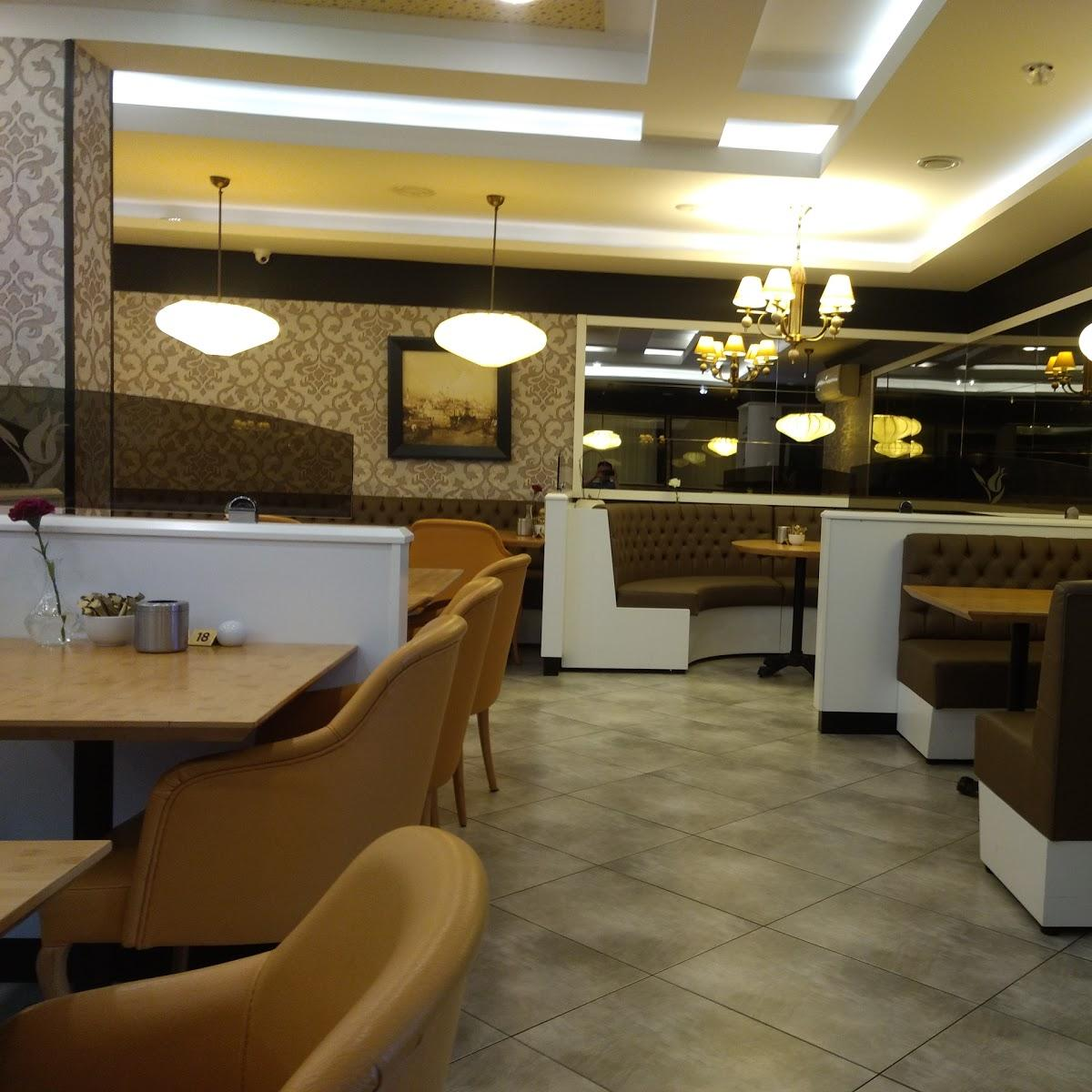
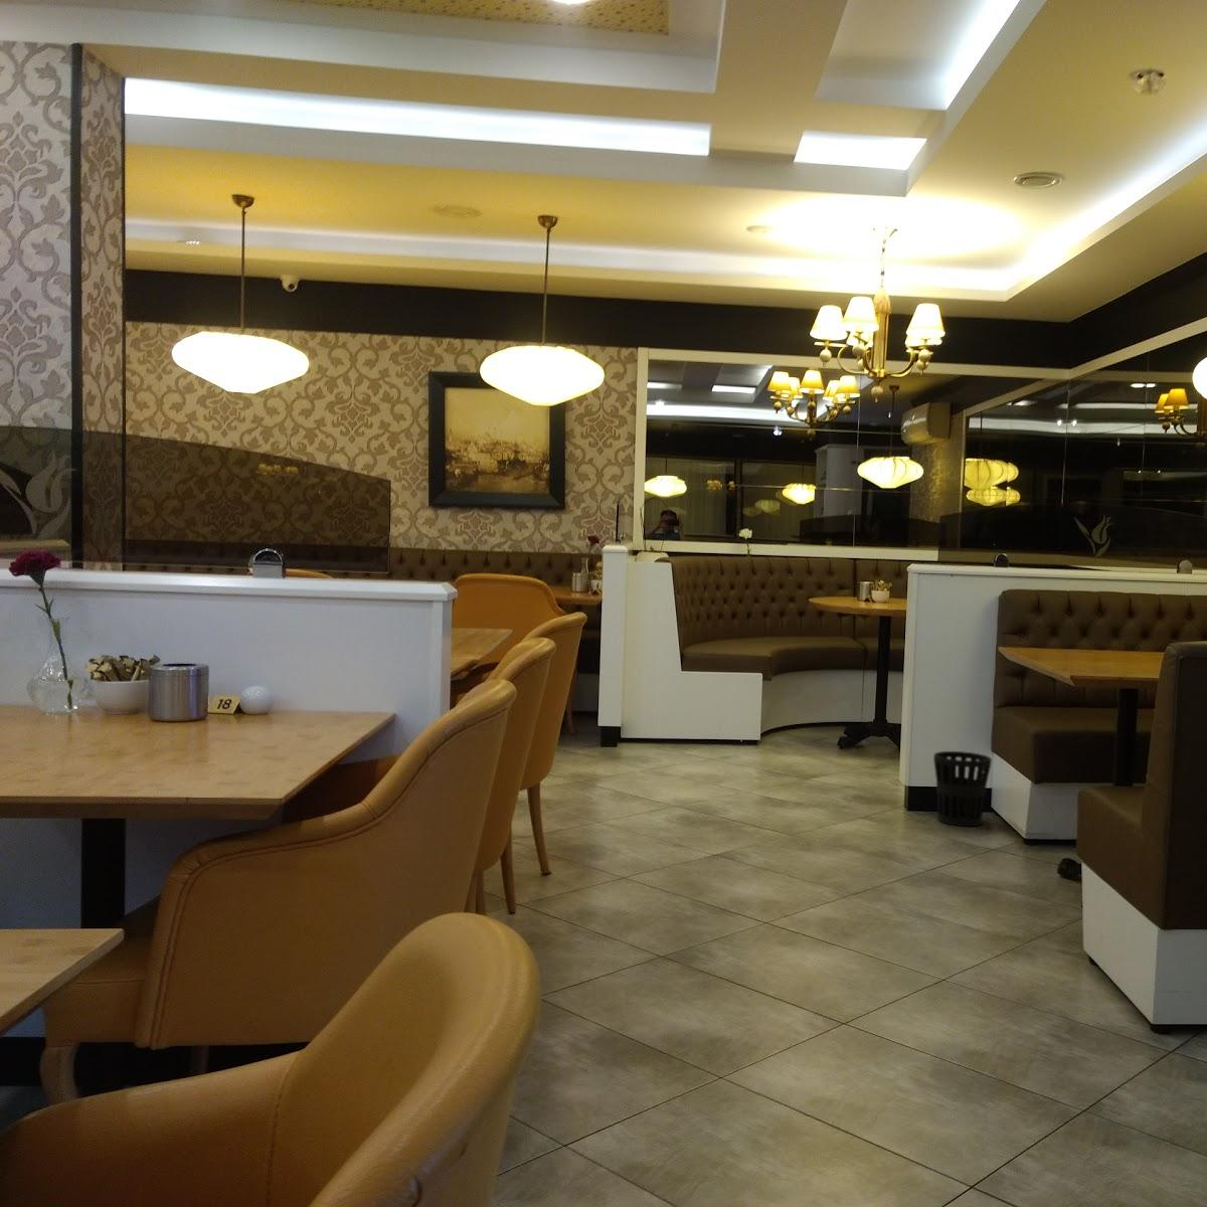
+ wastebasket [933,751,993,827]
